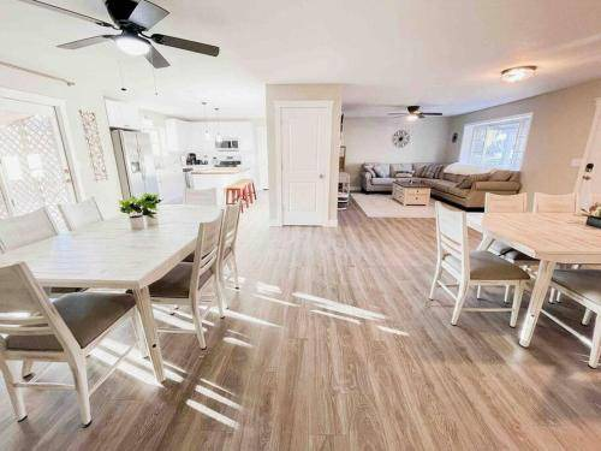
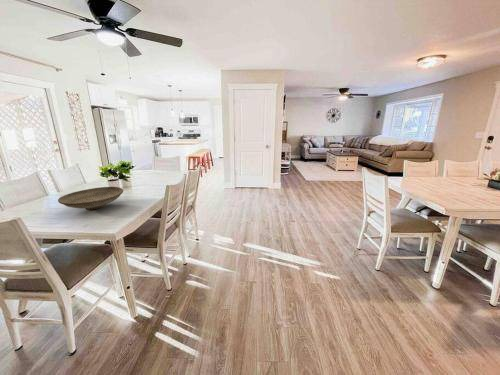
+ decorative bowl [57,186,124,211]
